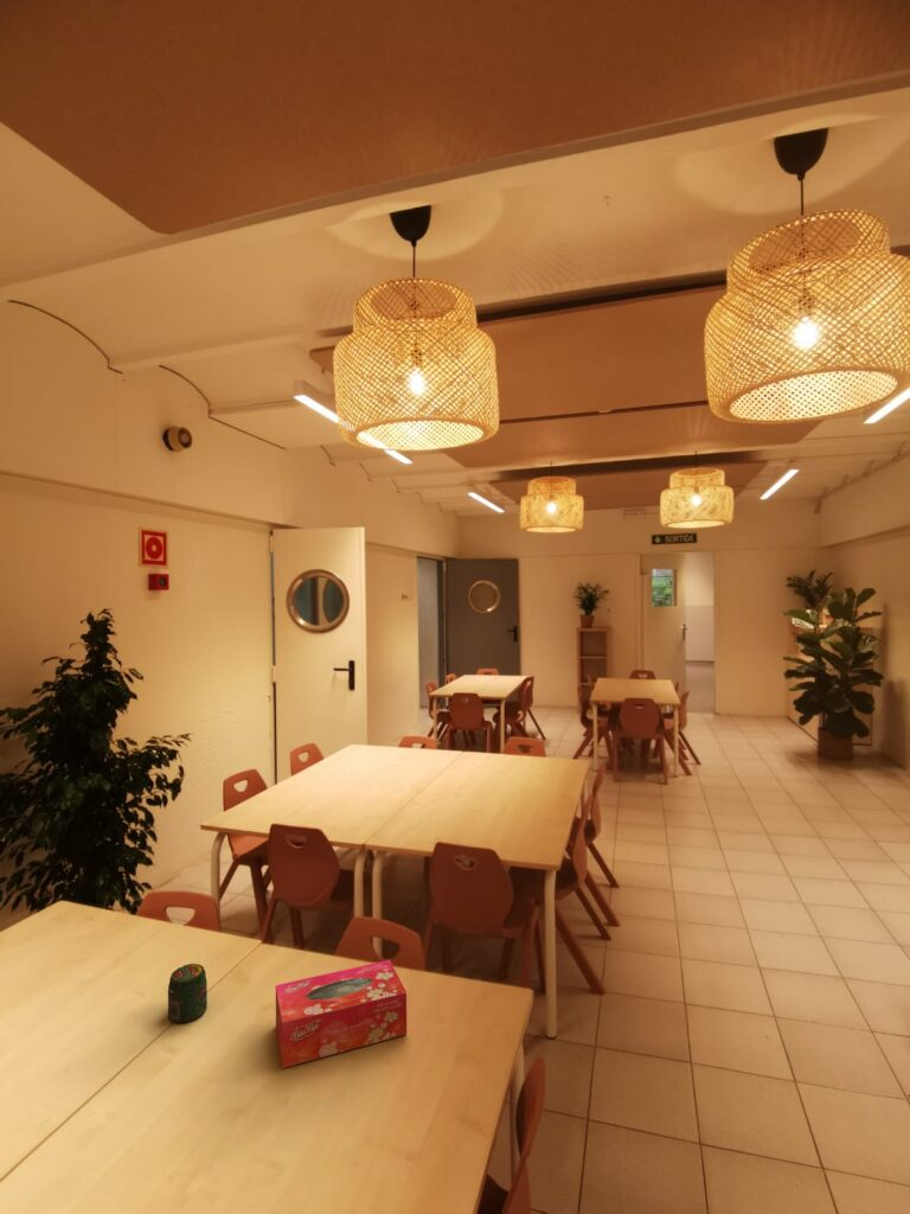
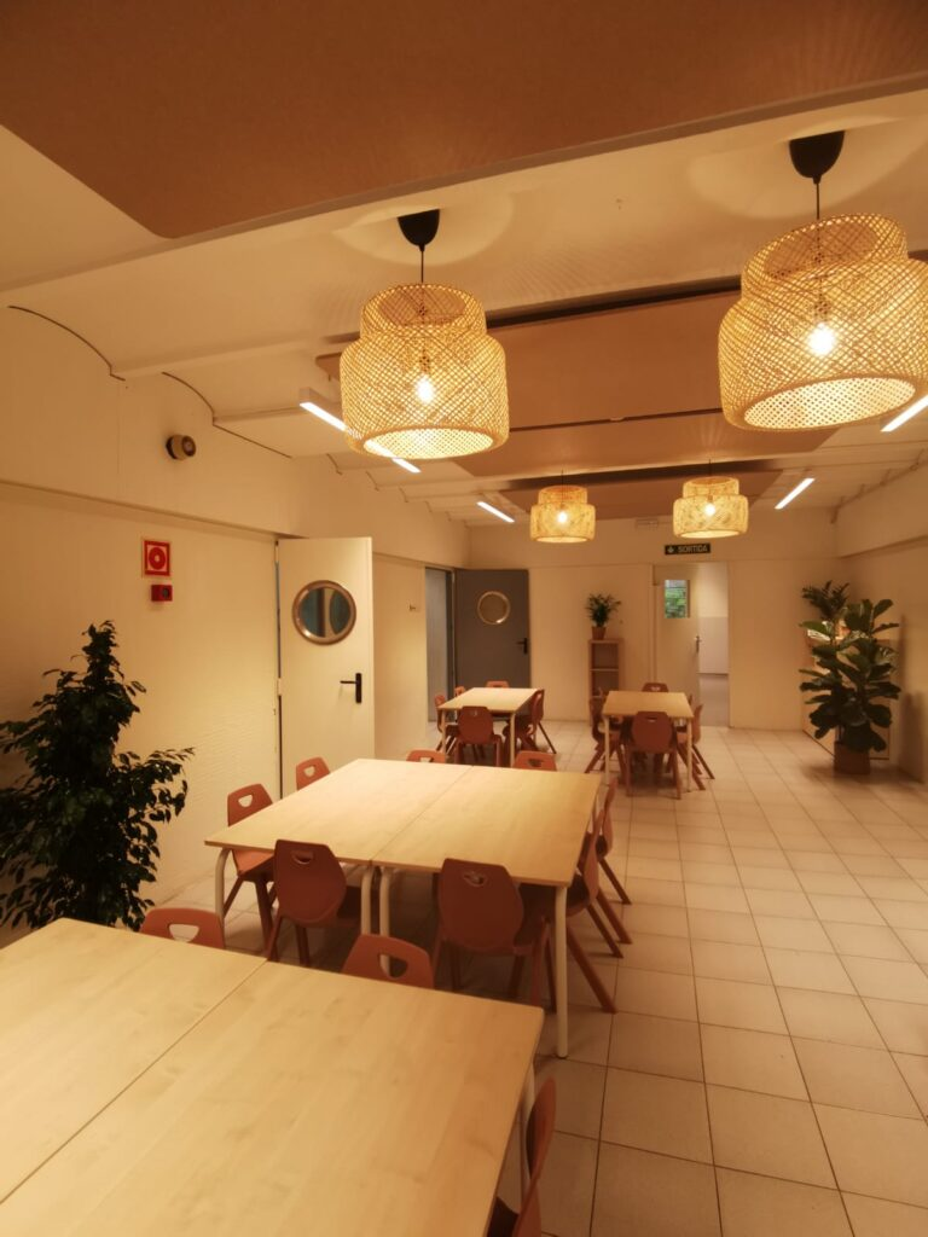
- jar [167,963,209,1024]
- tissue box [275,959,408,1069]
